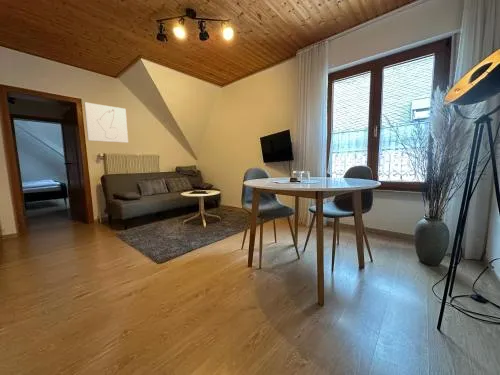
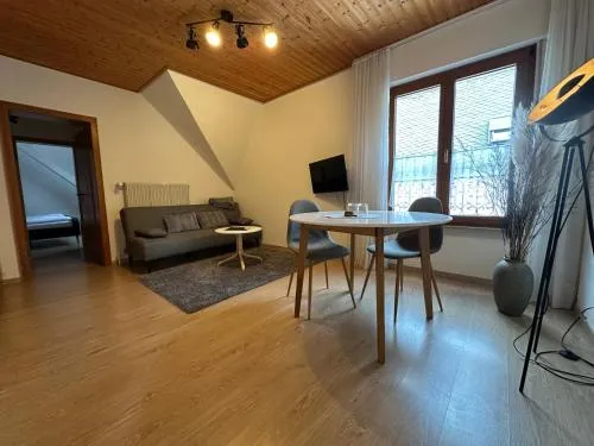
- wall art [83,101,129,144]
